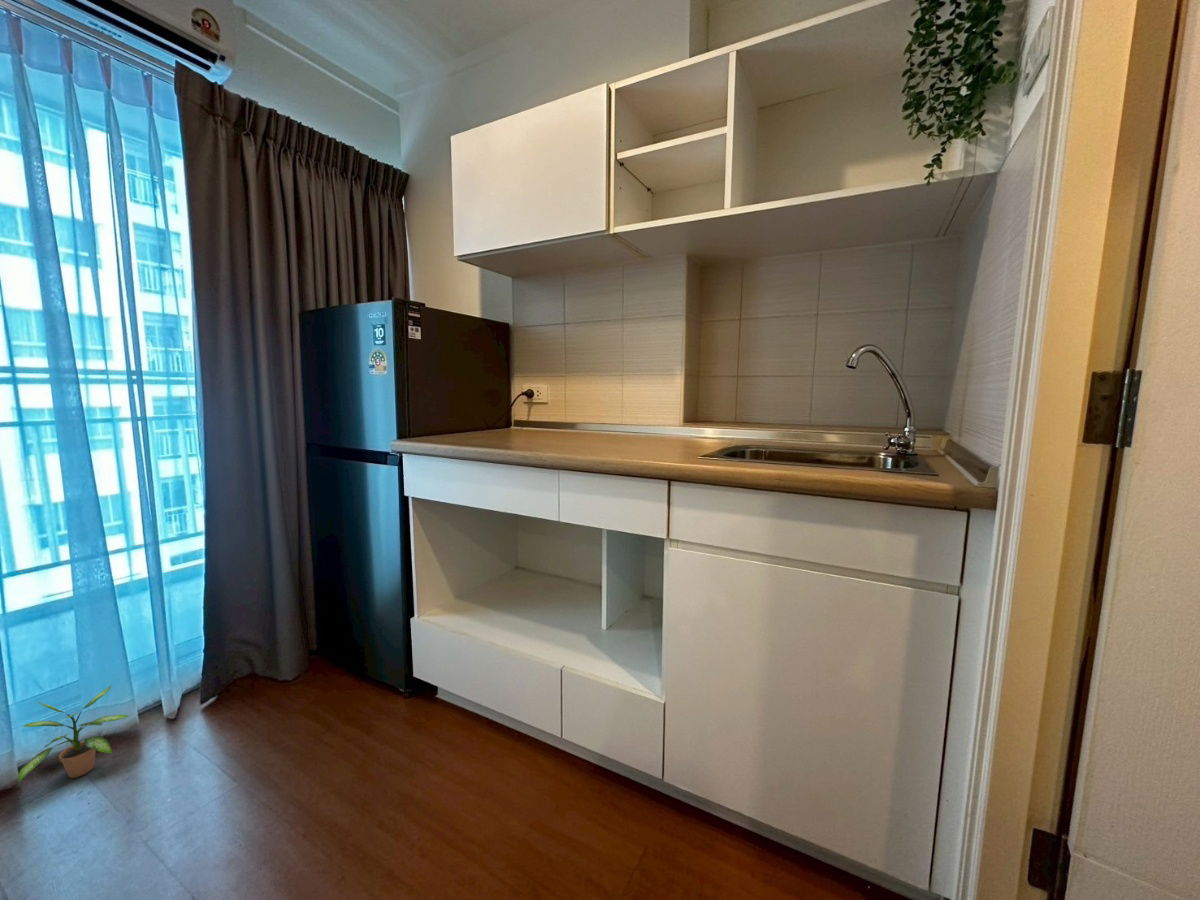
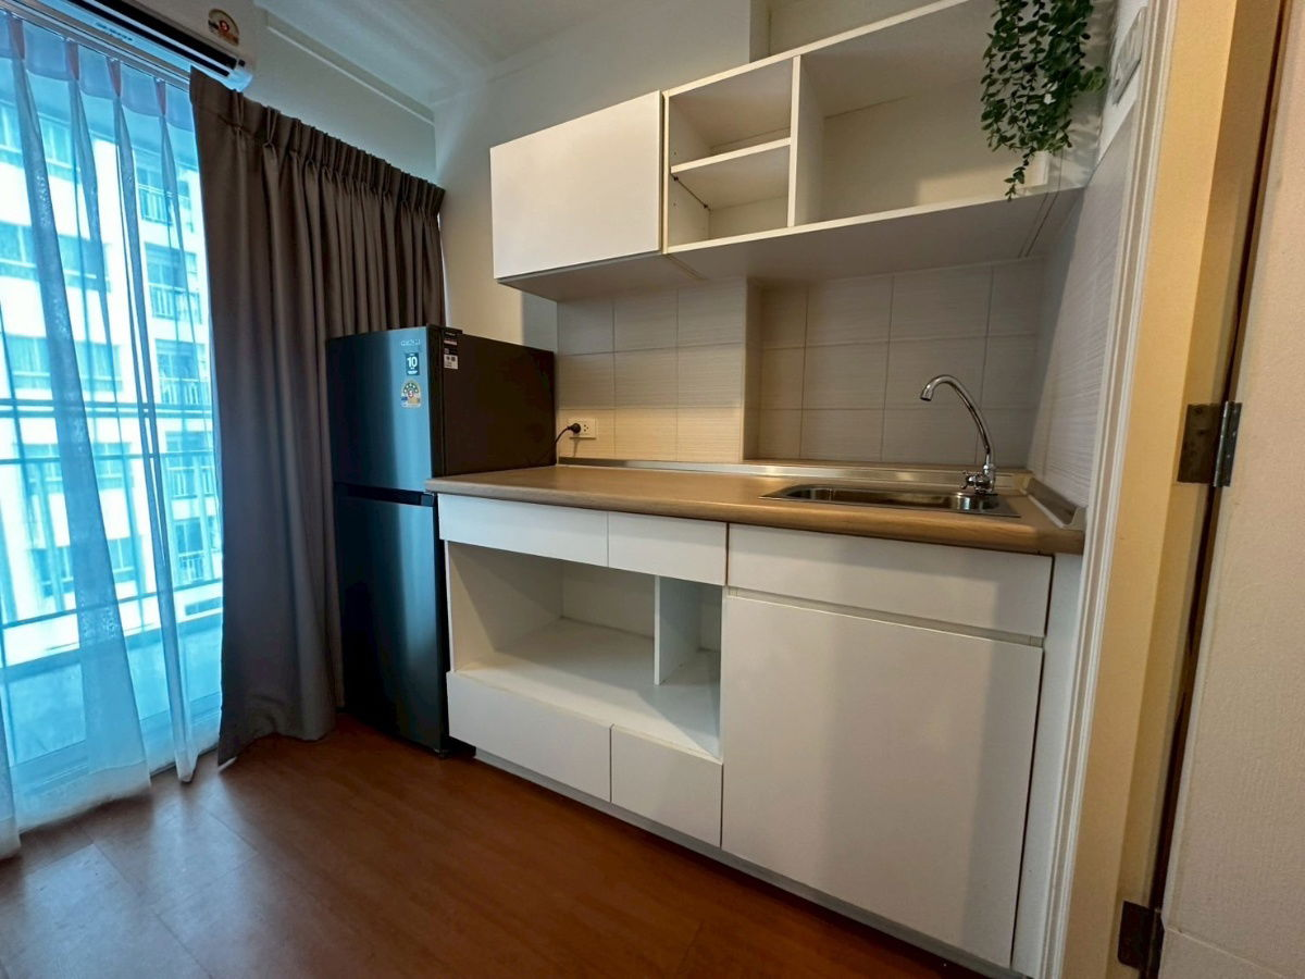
- potted plant [17,684,131,783]
